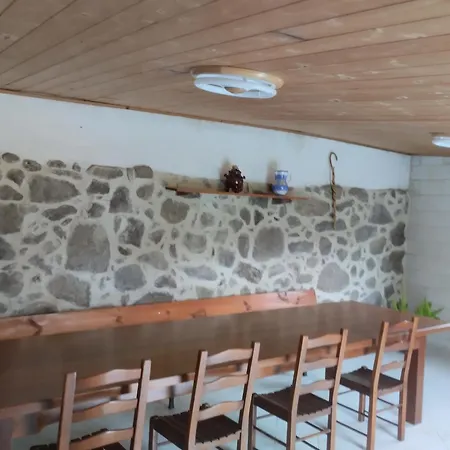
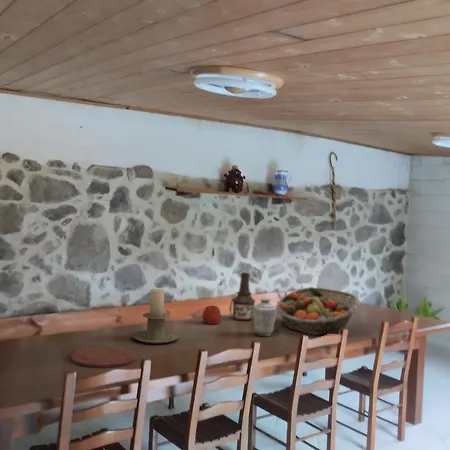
+ apple [201,304,222,325]
+ fruit basket [275,286,361,336]
+ plate [70,345,138,369]
+ bottle [228,272,256,322]
+ candle holder [131,288,180,345]
+ vase [253,297,277,337]
